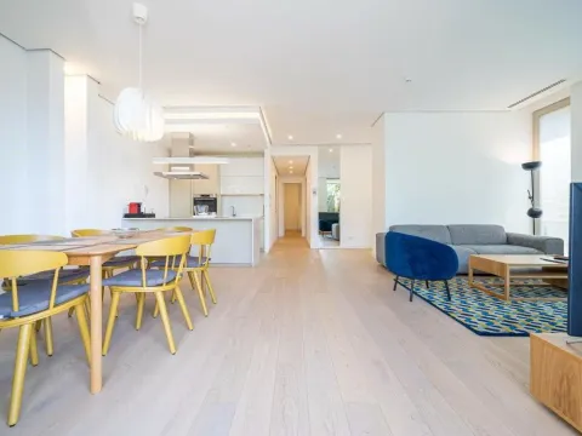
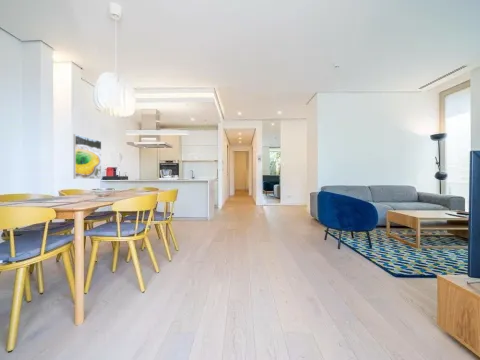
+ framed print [73,133,102,180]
